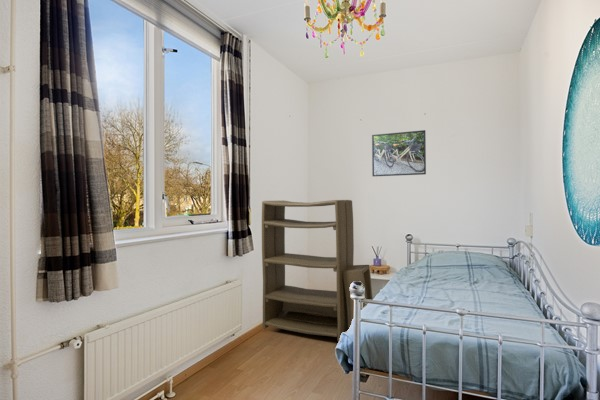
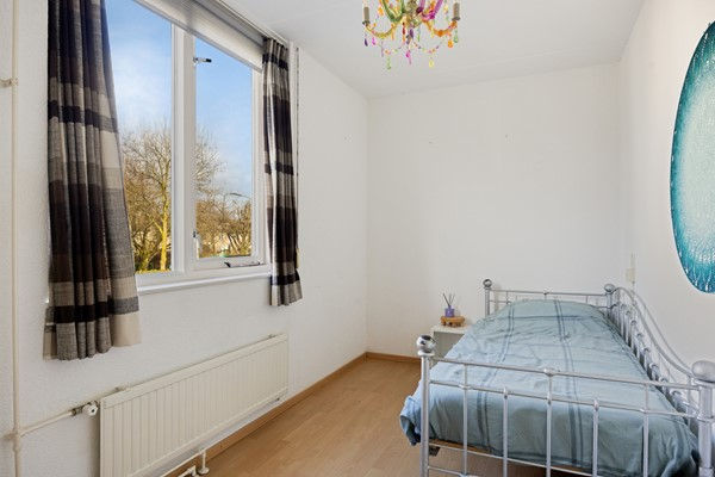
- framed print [371,129,427,177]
- storage cabinet [261,199,374,342]
